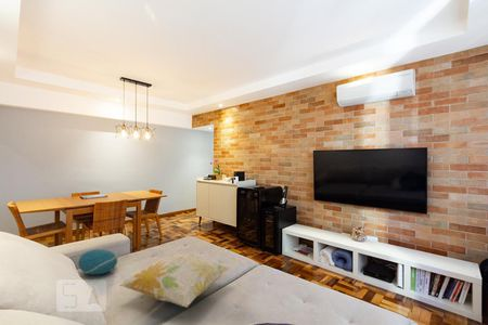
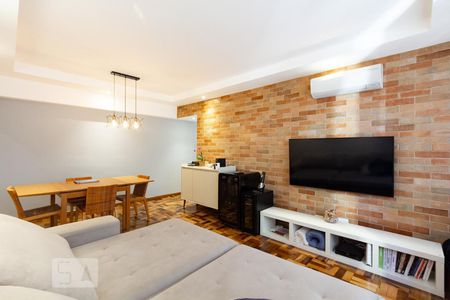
- cushion [77,248,118,276]
- decorative pillow [118,253,232,309]
